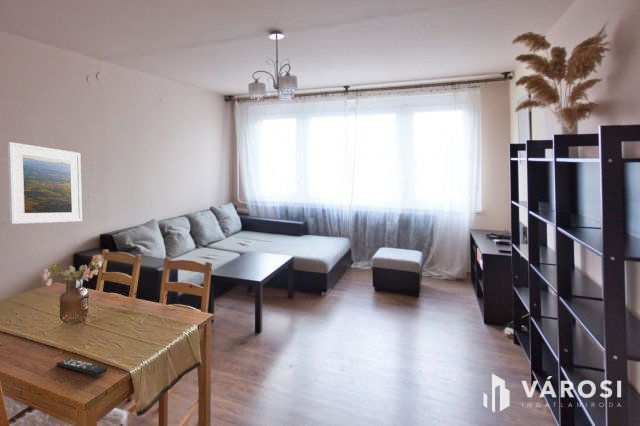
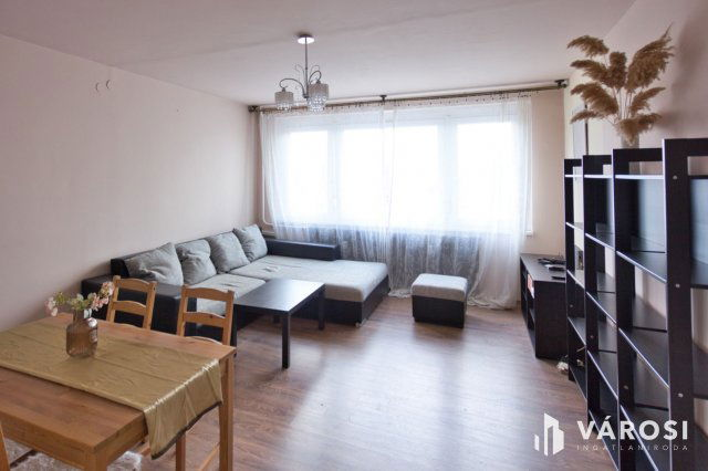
- remote control [55,358,108,377]
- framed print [7,141,83,225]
